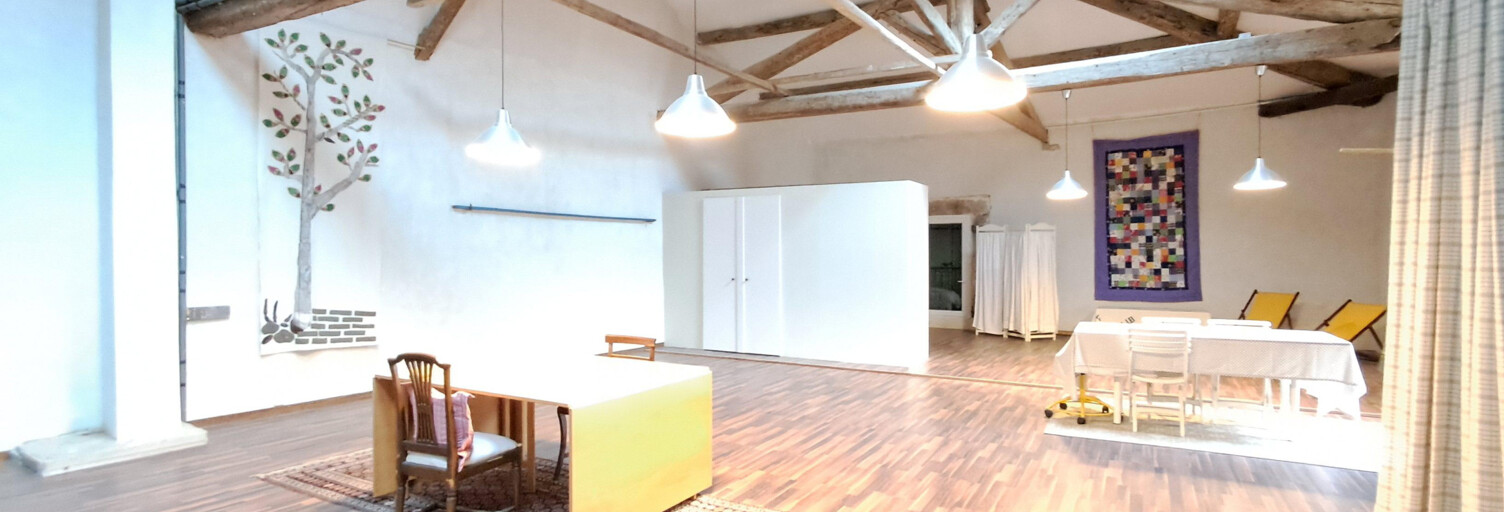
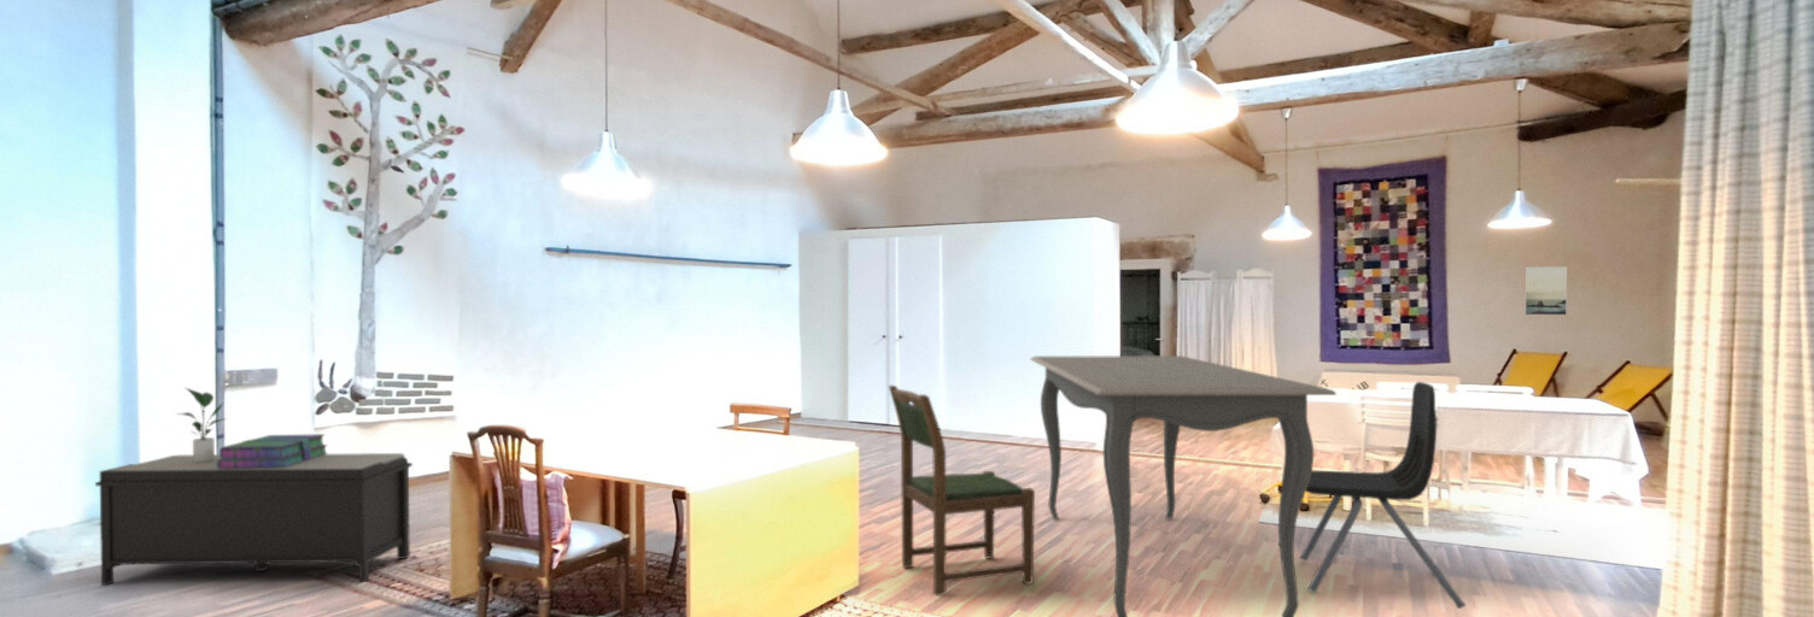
+ potted plant [175,387,228,463]
+ dining table [1029,354,1338,617]
+ dining chair [1299,381,1467,610]
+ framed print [1525,265,1568,316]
+ dining chair [888,384,1036,597]
+ stack of books [217,433,329,469]
+ bench [94,452,414,587]
